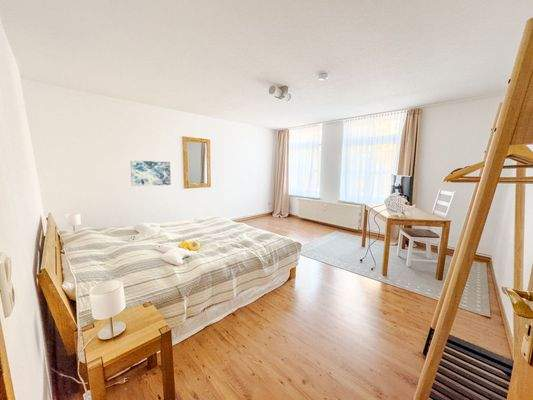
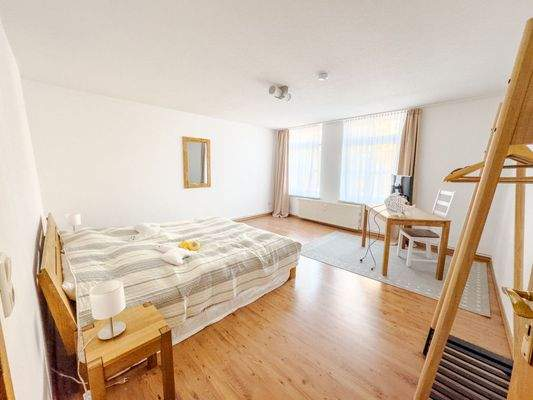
- wall art [129,159,172,187]
